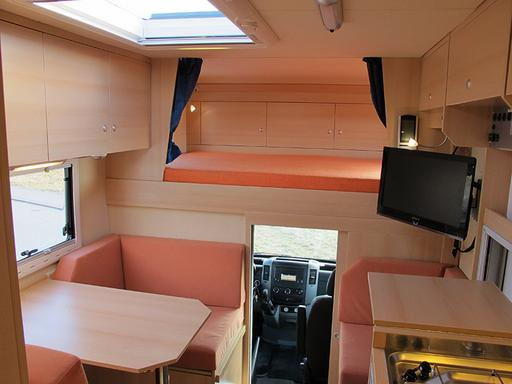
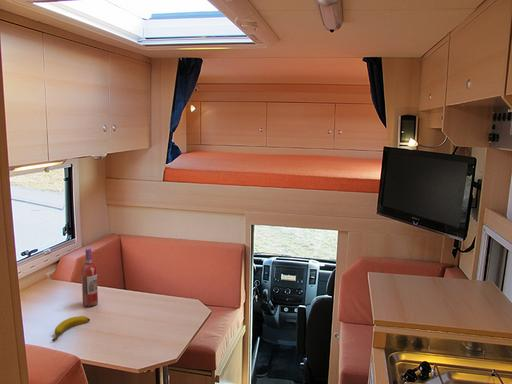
+ banana [51,315,91,342]
+ wine bottle [81,247,99,307]
